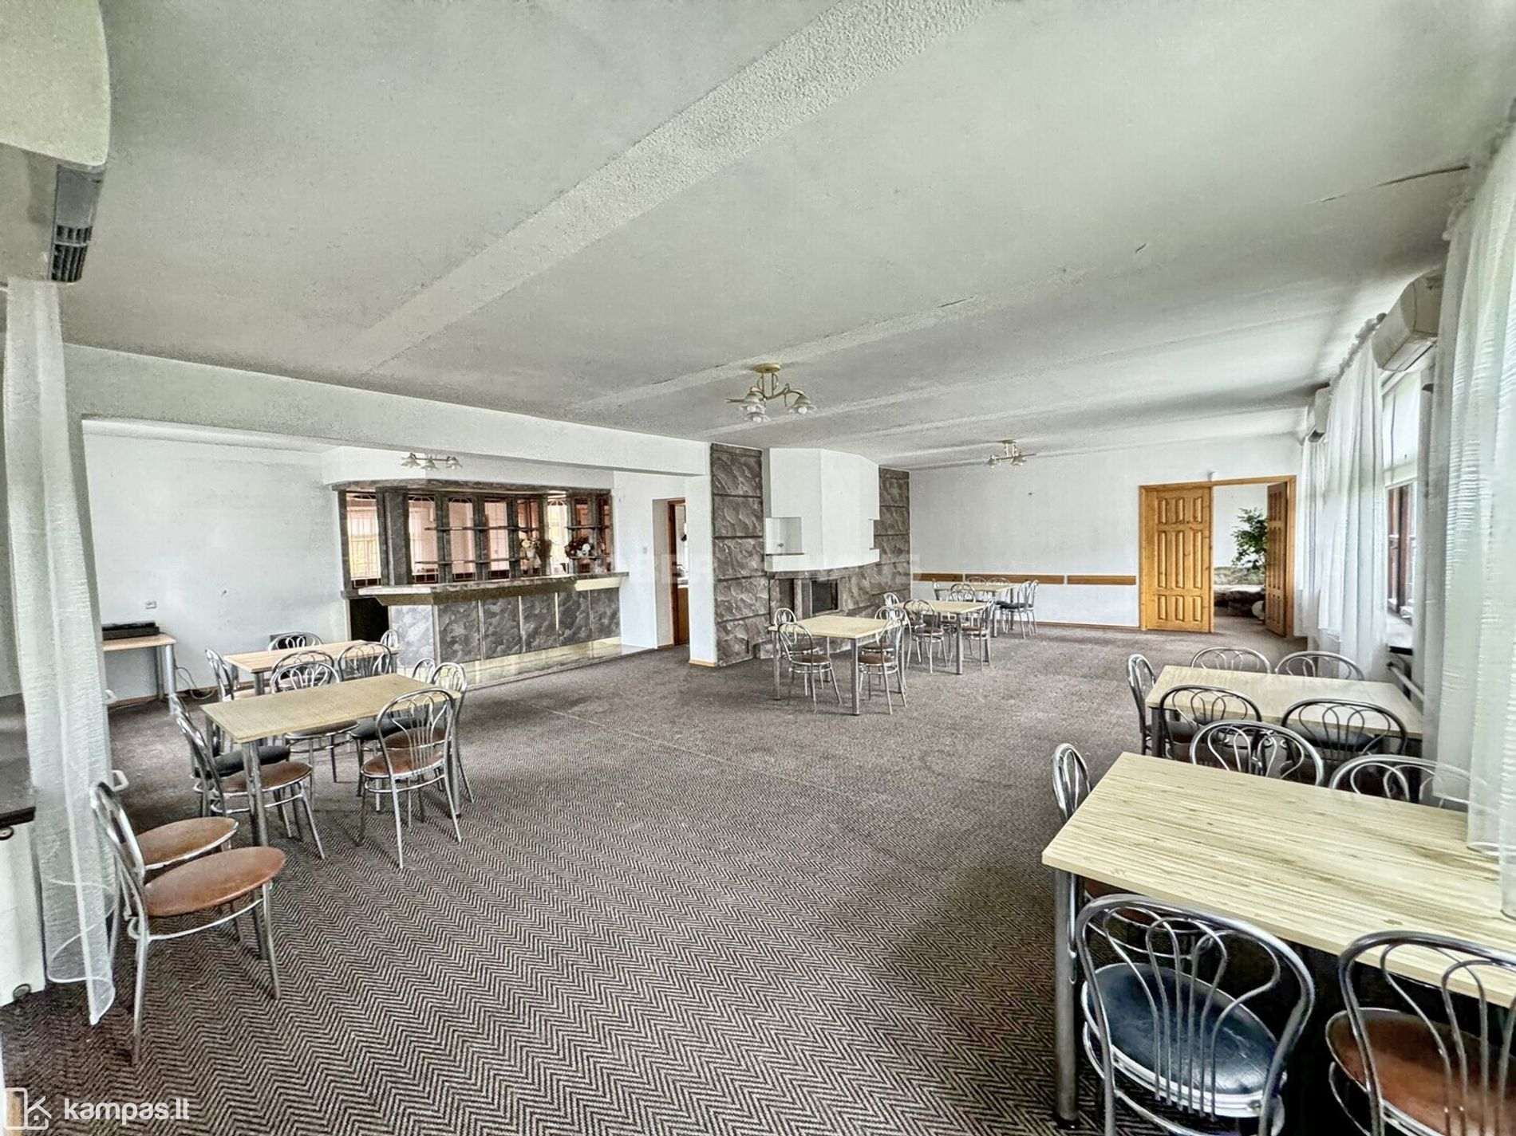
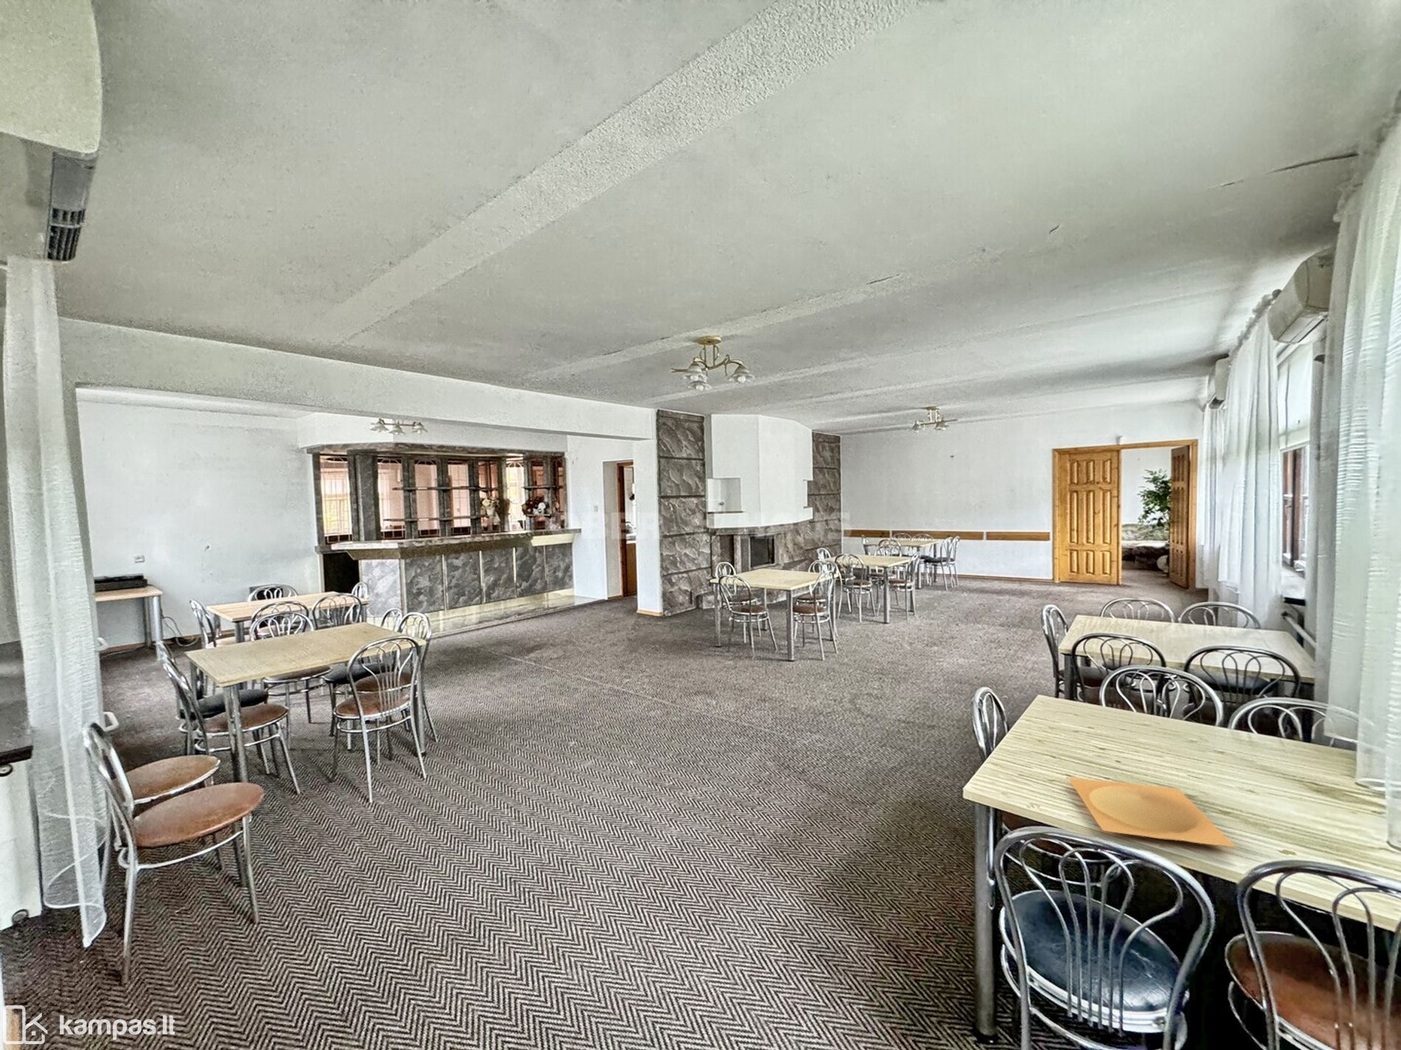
+ plate [1067,776,1238,848]
